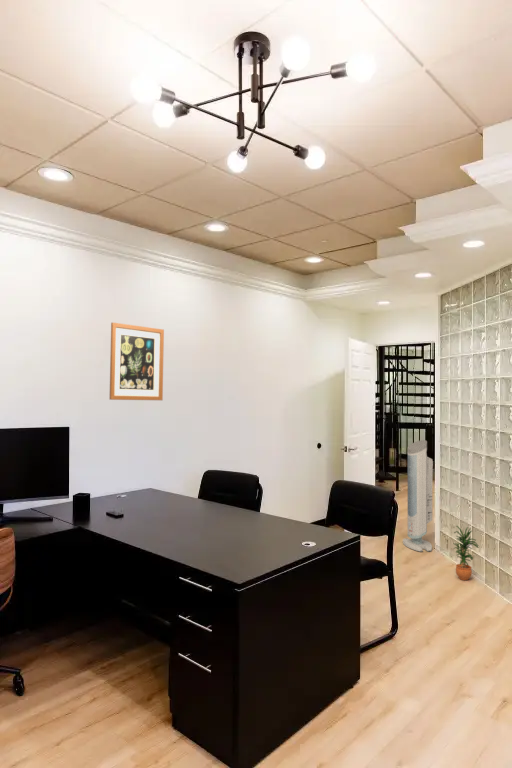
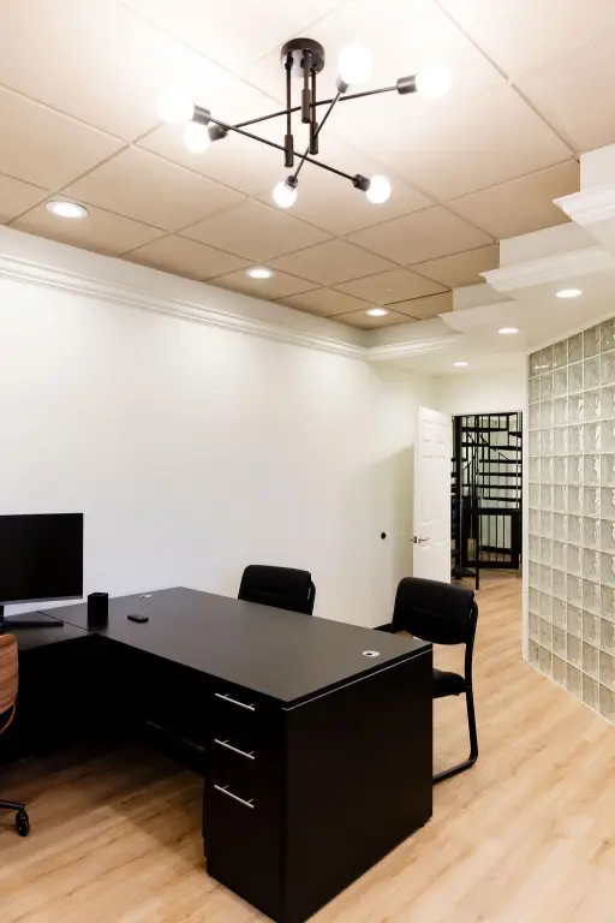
- wall art [108,321,165,401]
- air purifier [402,439,433,553]
- potted plant [452,525,479,581]
